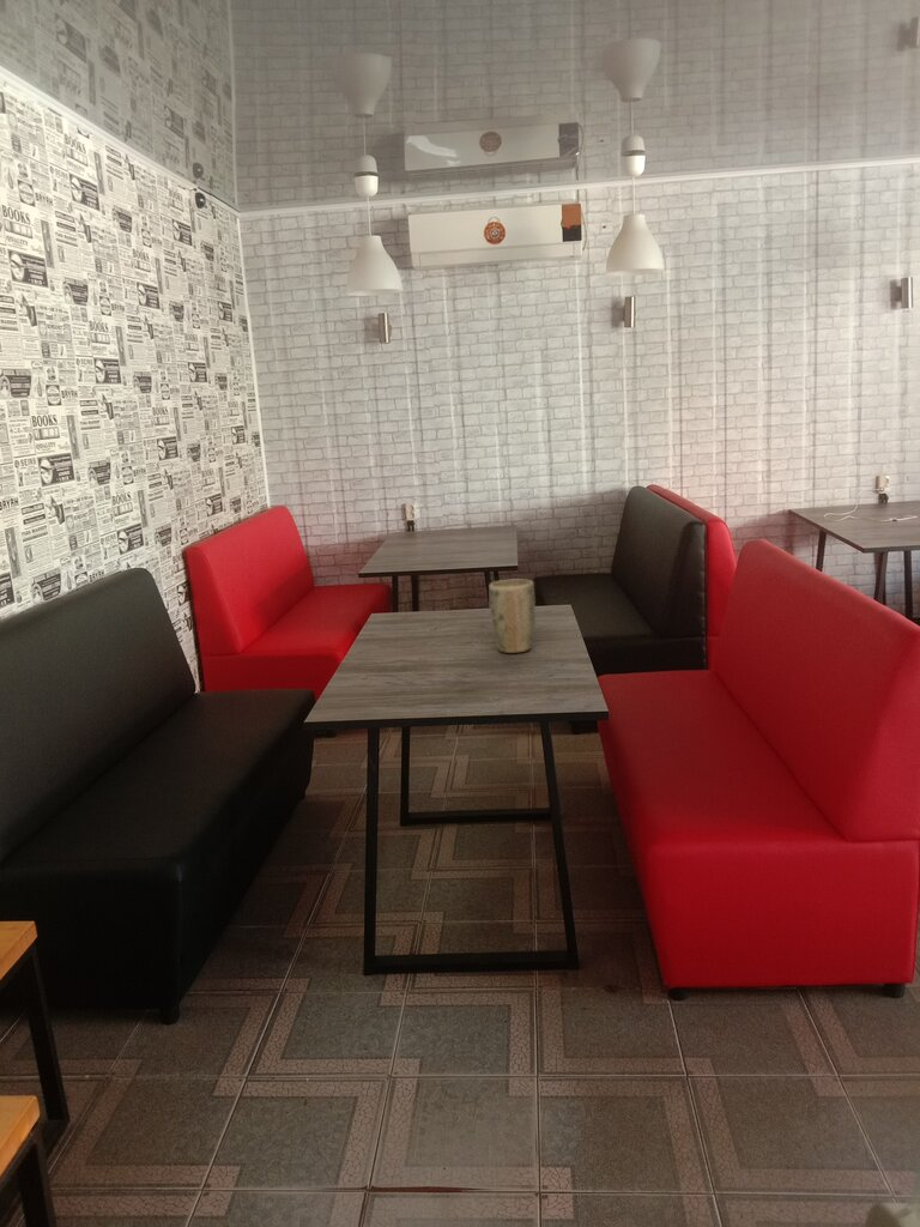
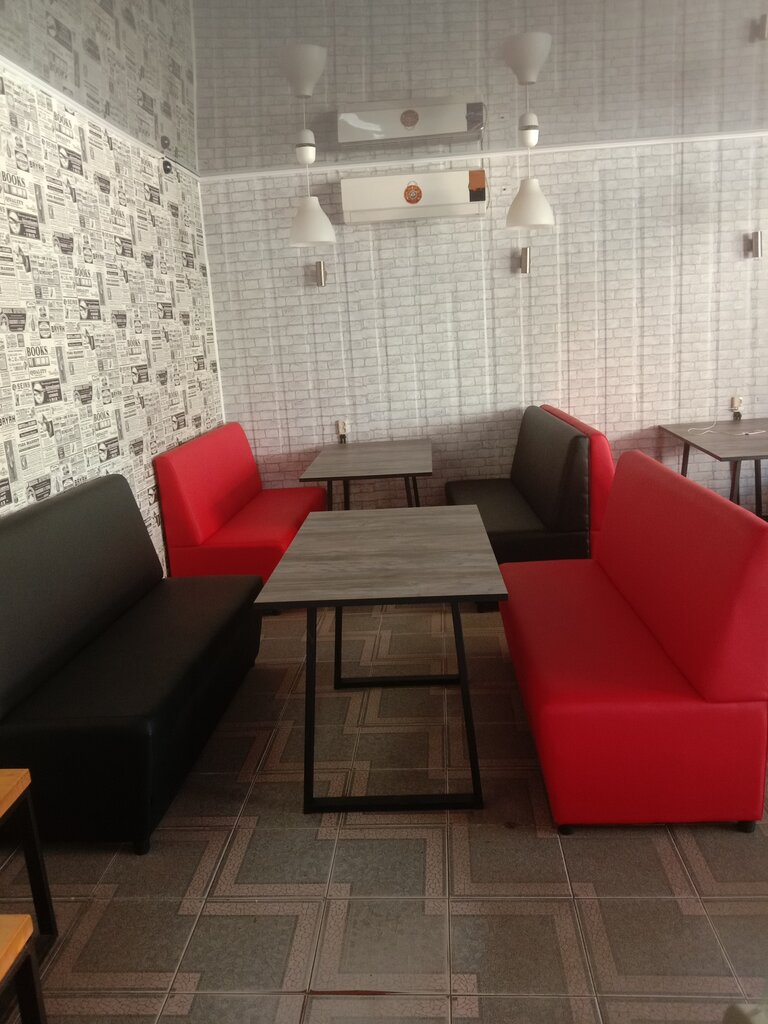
- plant pot [488,579,537,654]
